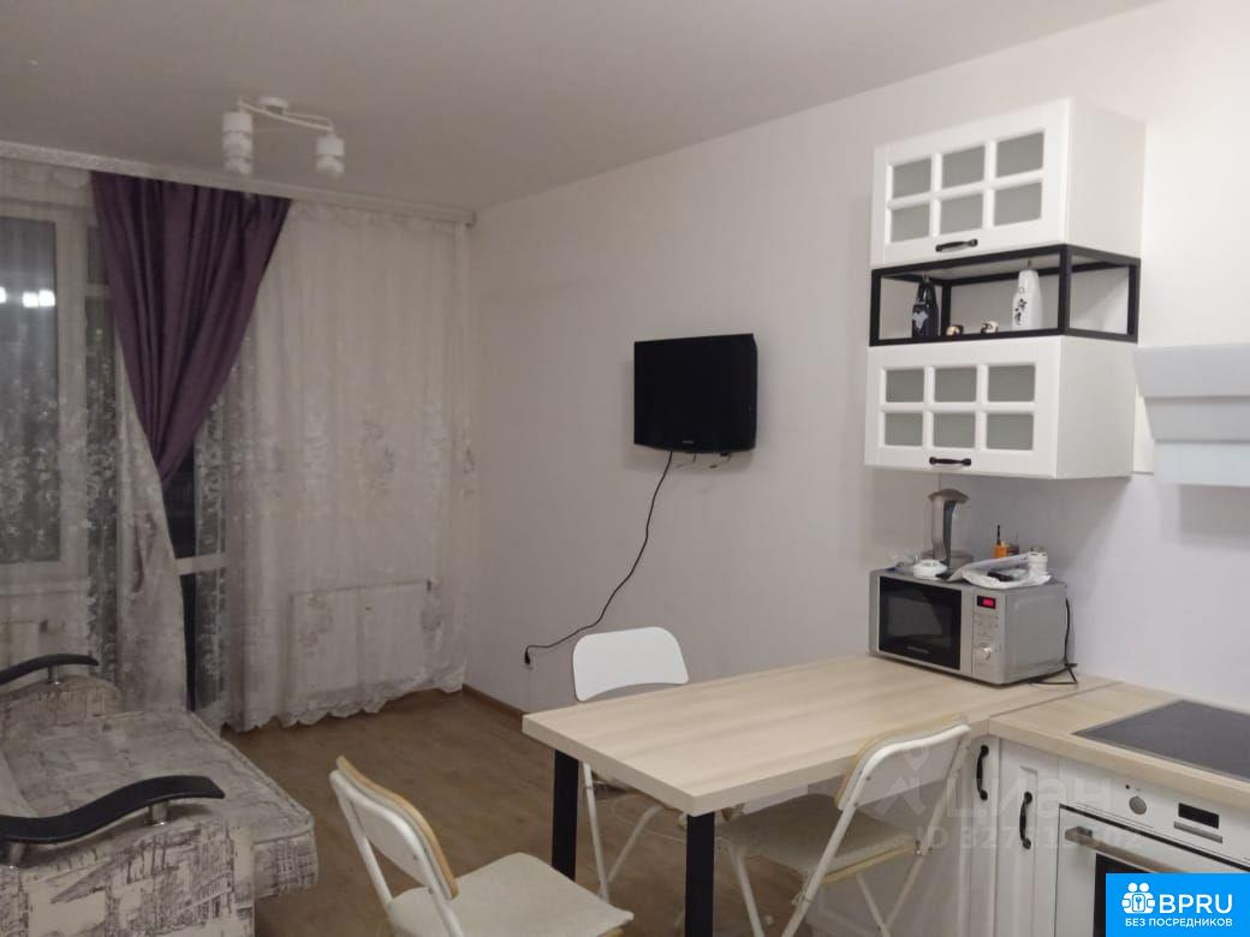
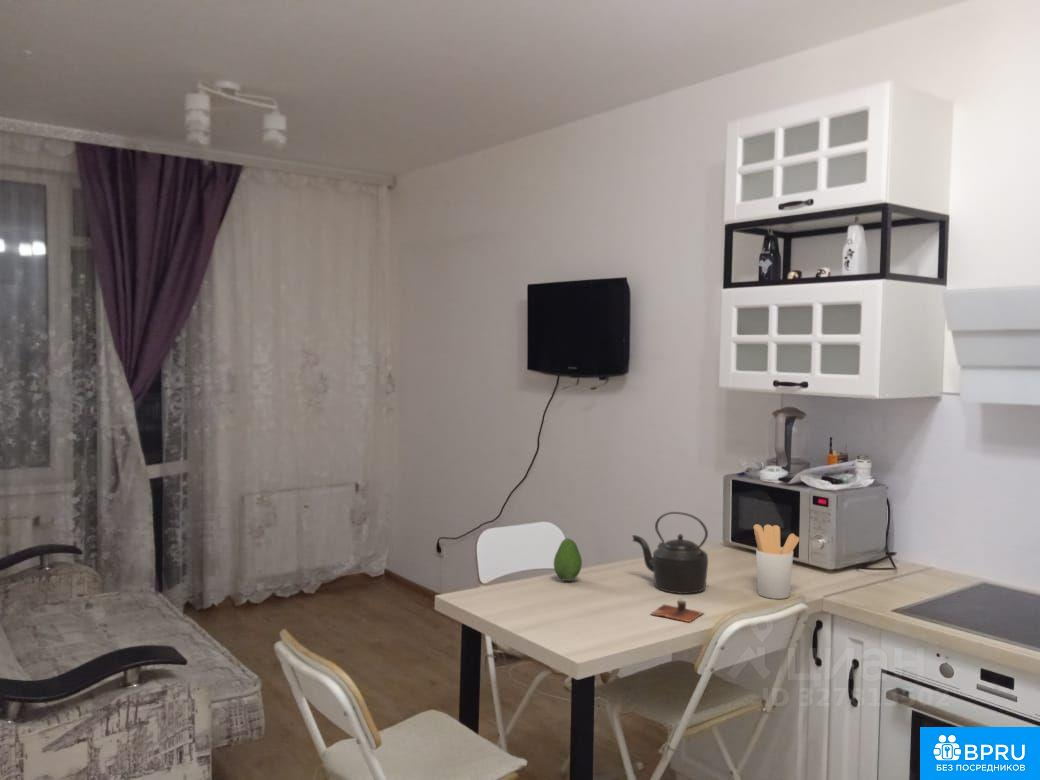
+ fruit [553,537,583,582]
+ utensil holder [753,523,800,600]
+ kettle [631,511,709,595]
+ cup [649,598,705,623]
